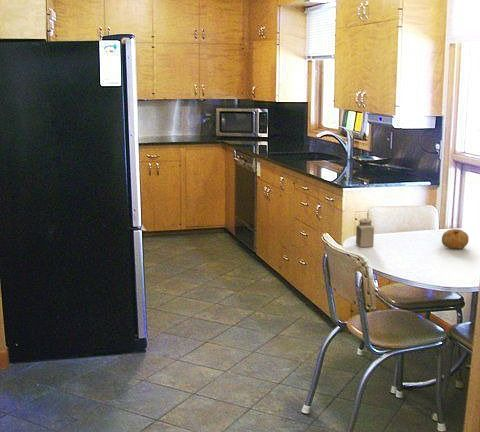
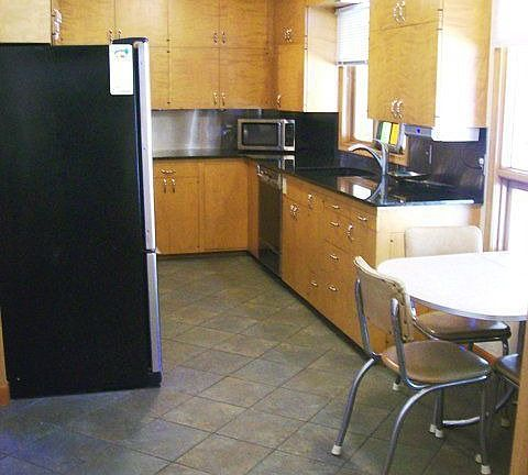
- fruit [441,228,470,250]
- salt shaker [355,218,375,248]
